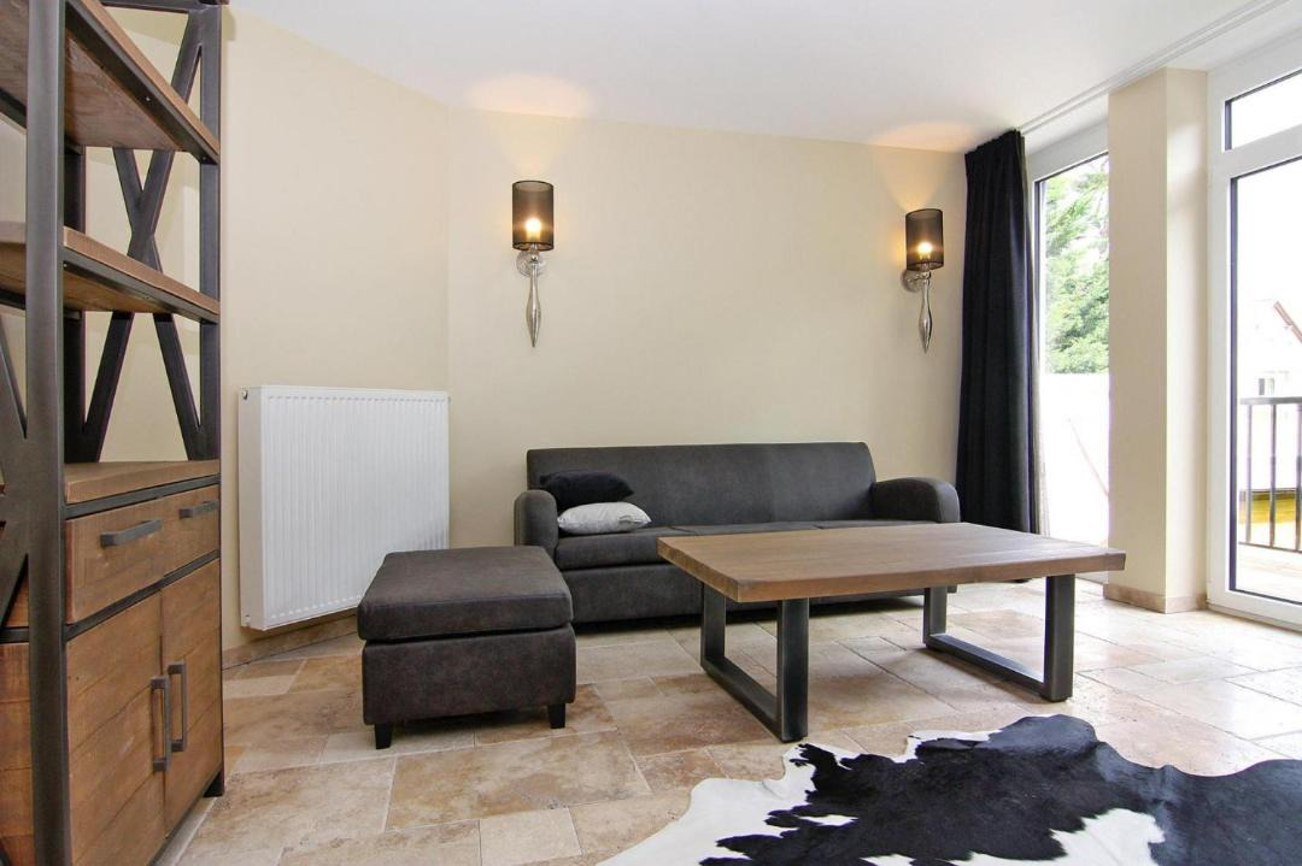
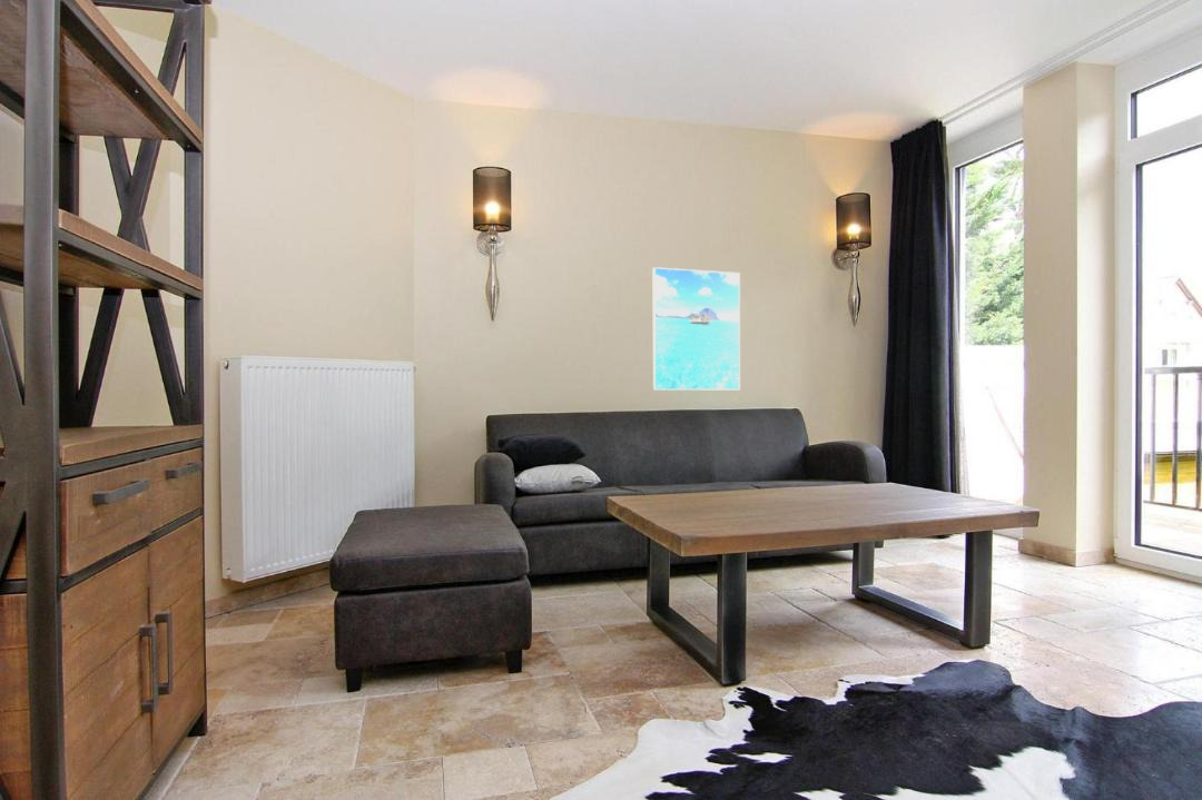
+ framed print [651,266,741,392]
